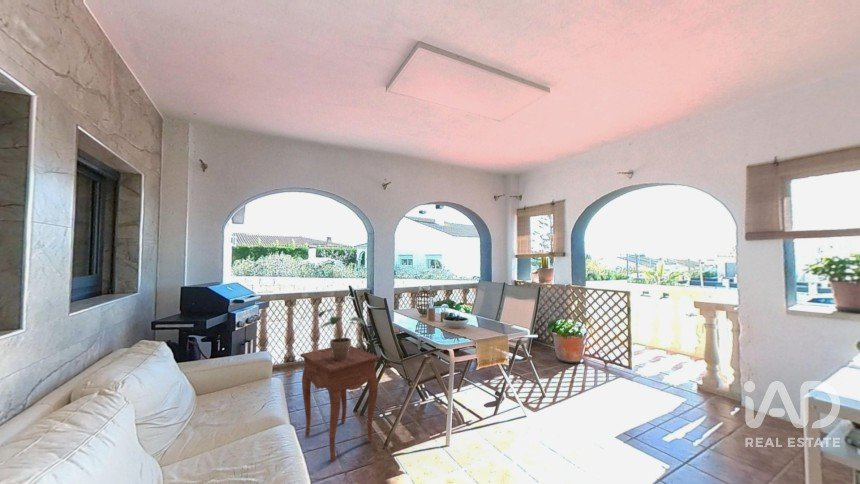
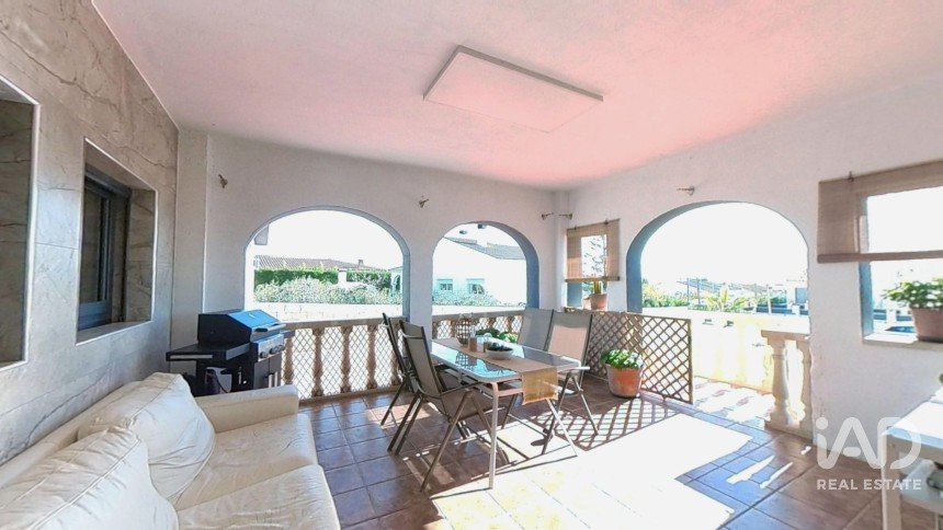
- side table [299,345,380,462]
- potted plant [316,308,366,360]
